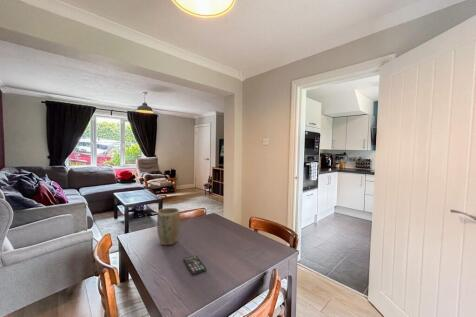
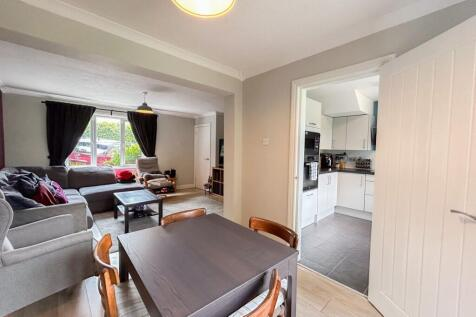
- smartphone [183,255,207,275]
- plant pot [156,207,181,246]
